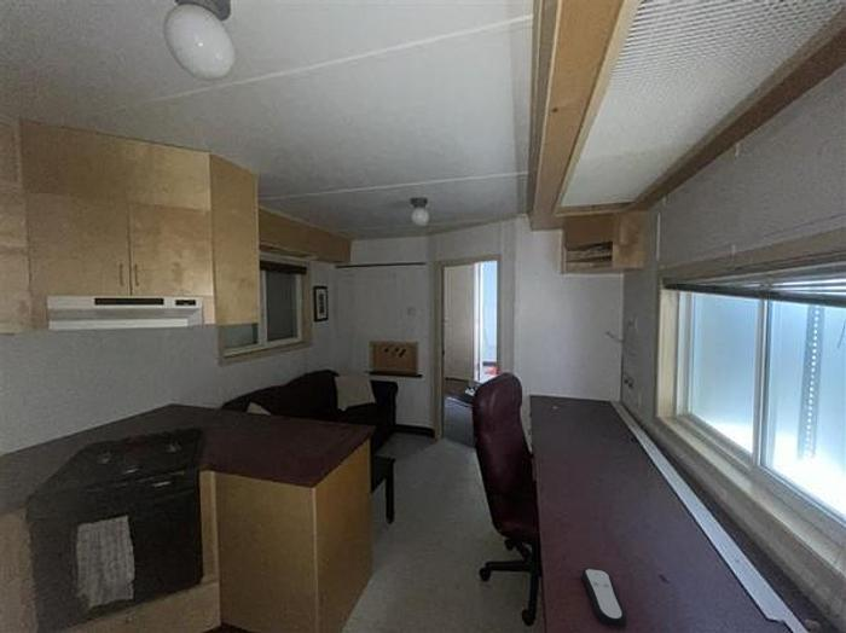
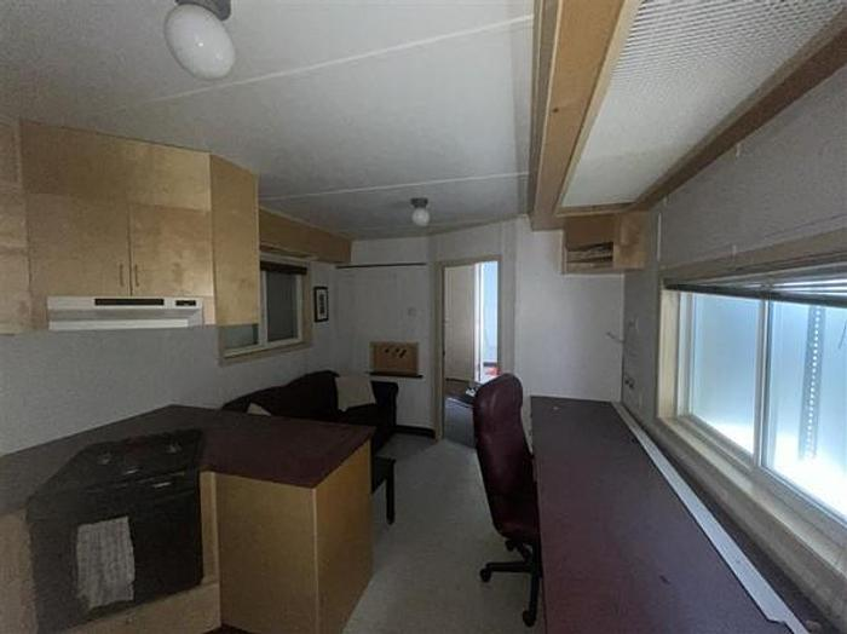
- remote control [581,567,628,628]
